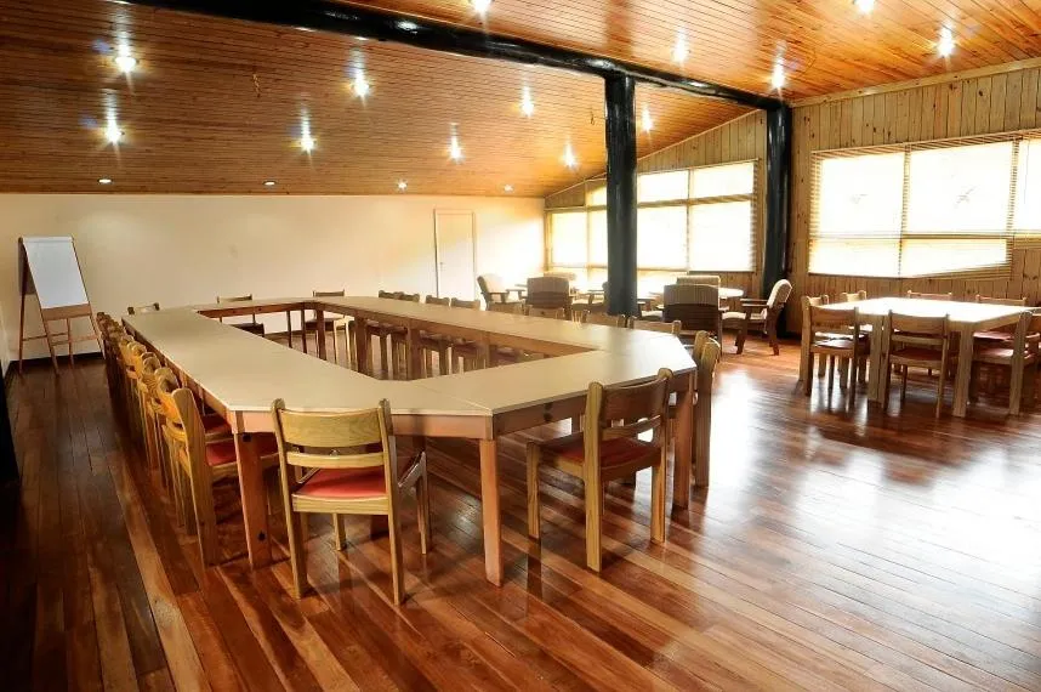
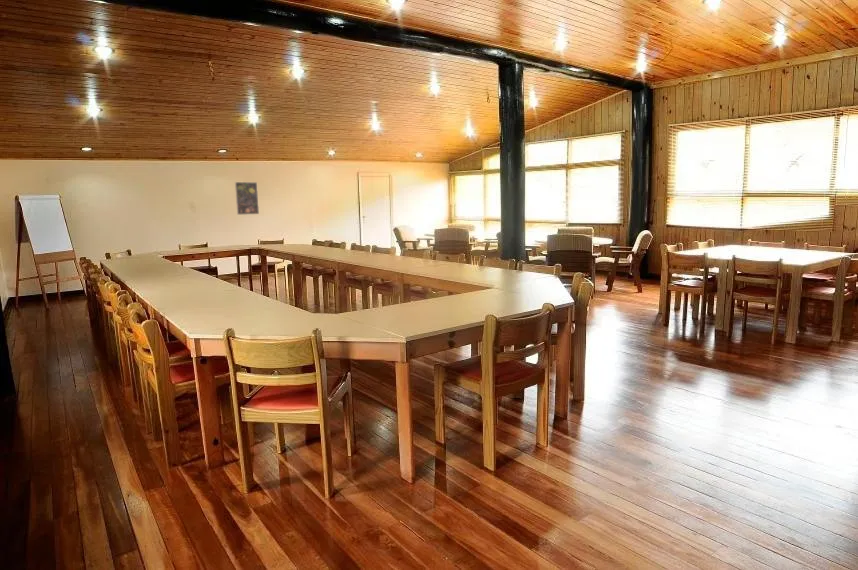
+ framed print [234,181,260,216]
